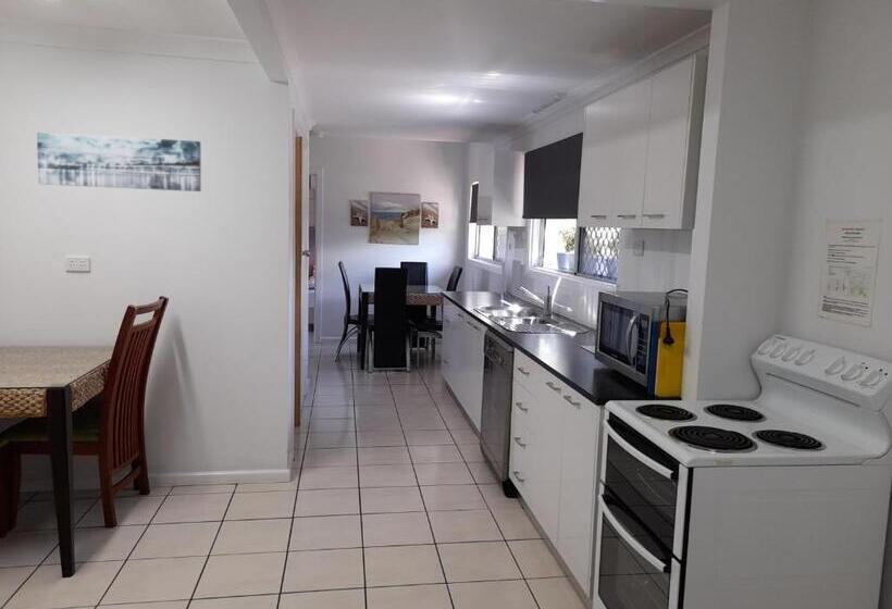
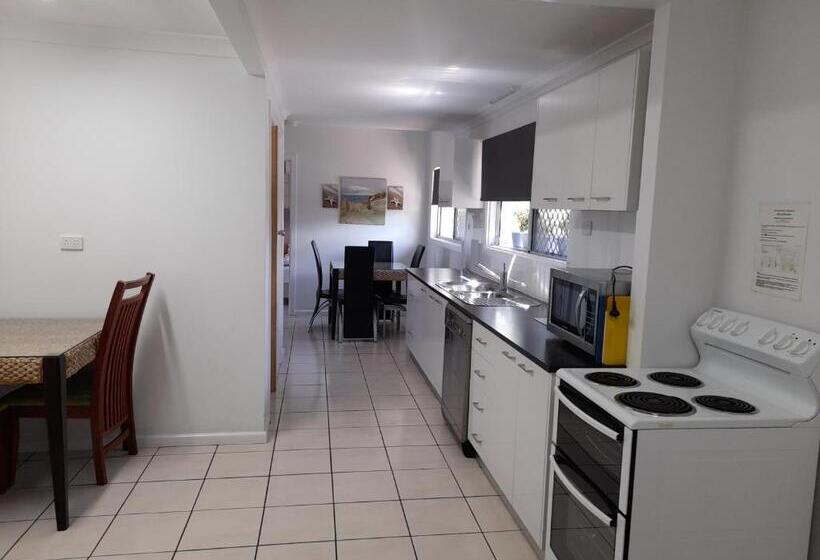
- wall art [36,130,202,192]
